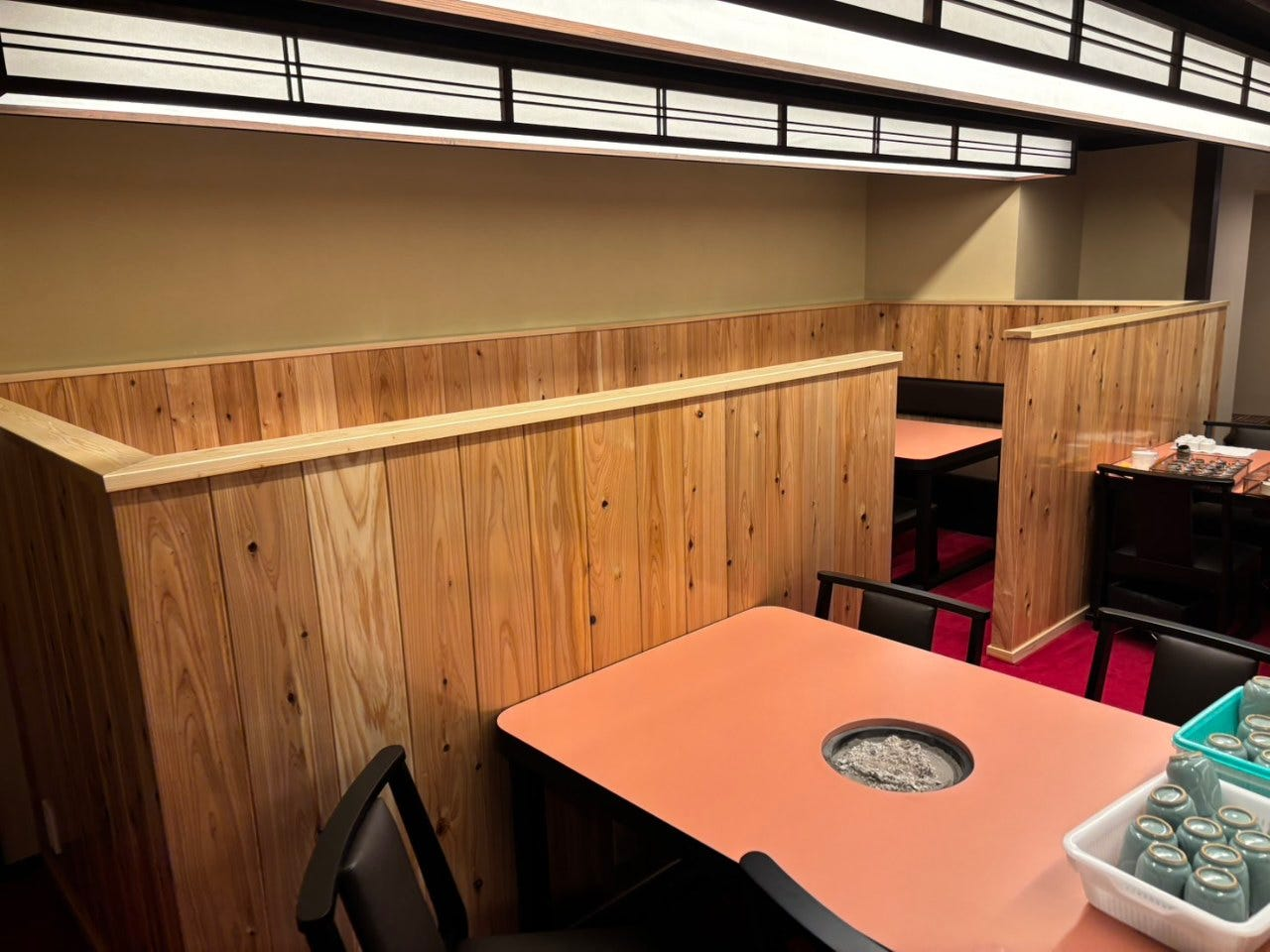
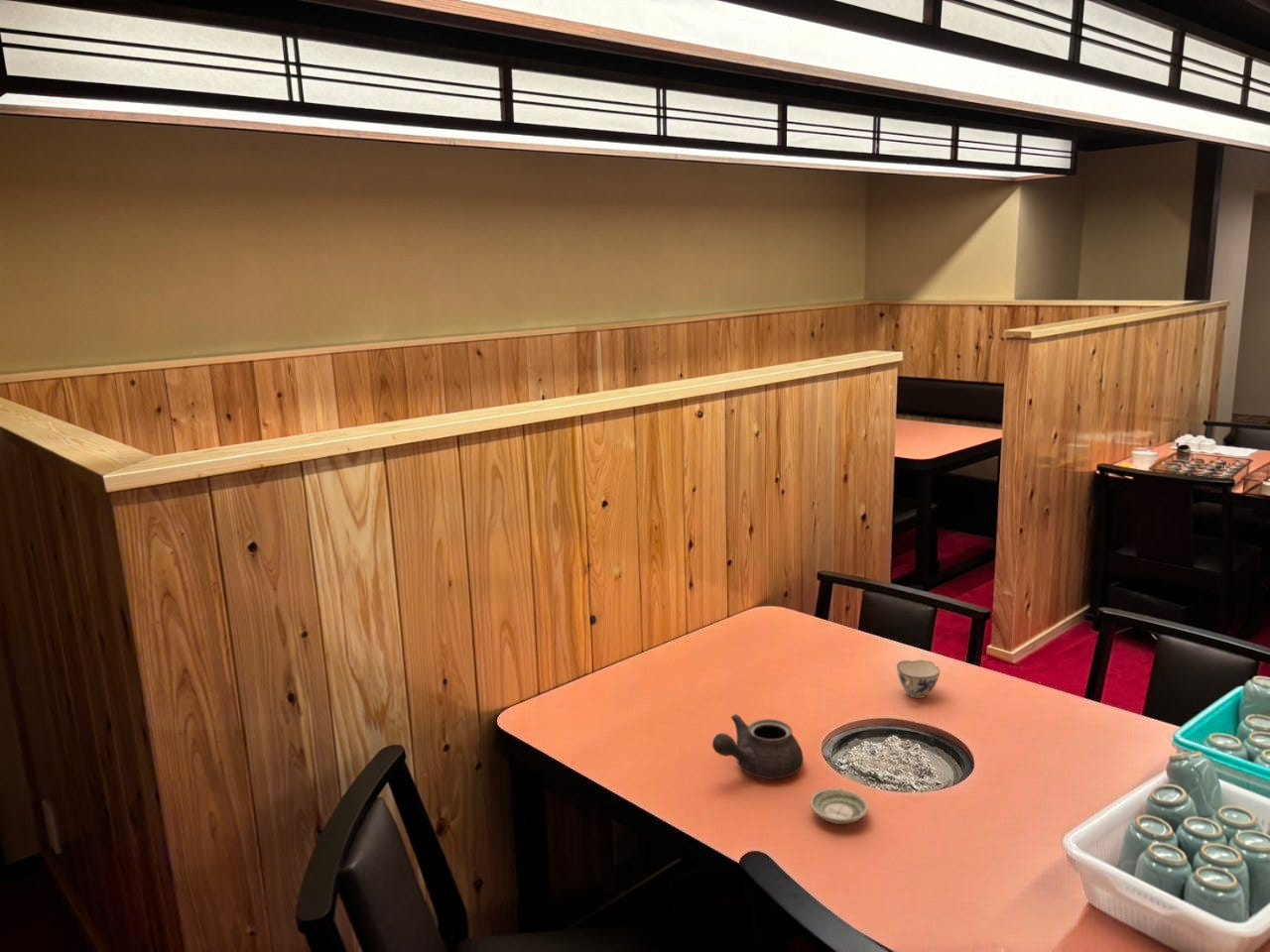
+ chinaware [896,659,941,699]
+ saucer [810,787,869,825]
+ teapot [711,713,805,779]
